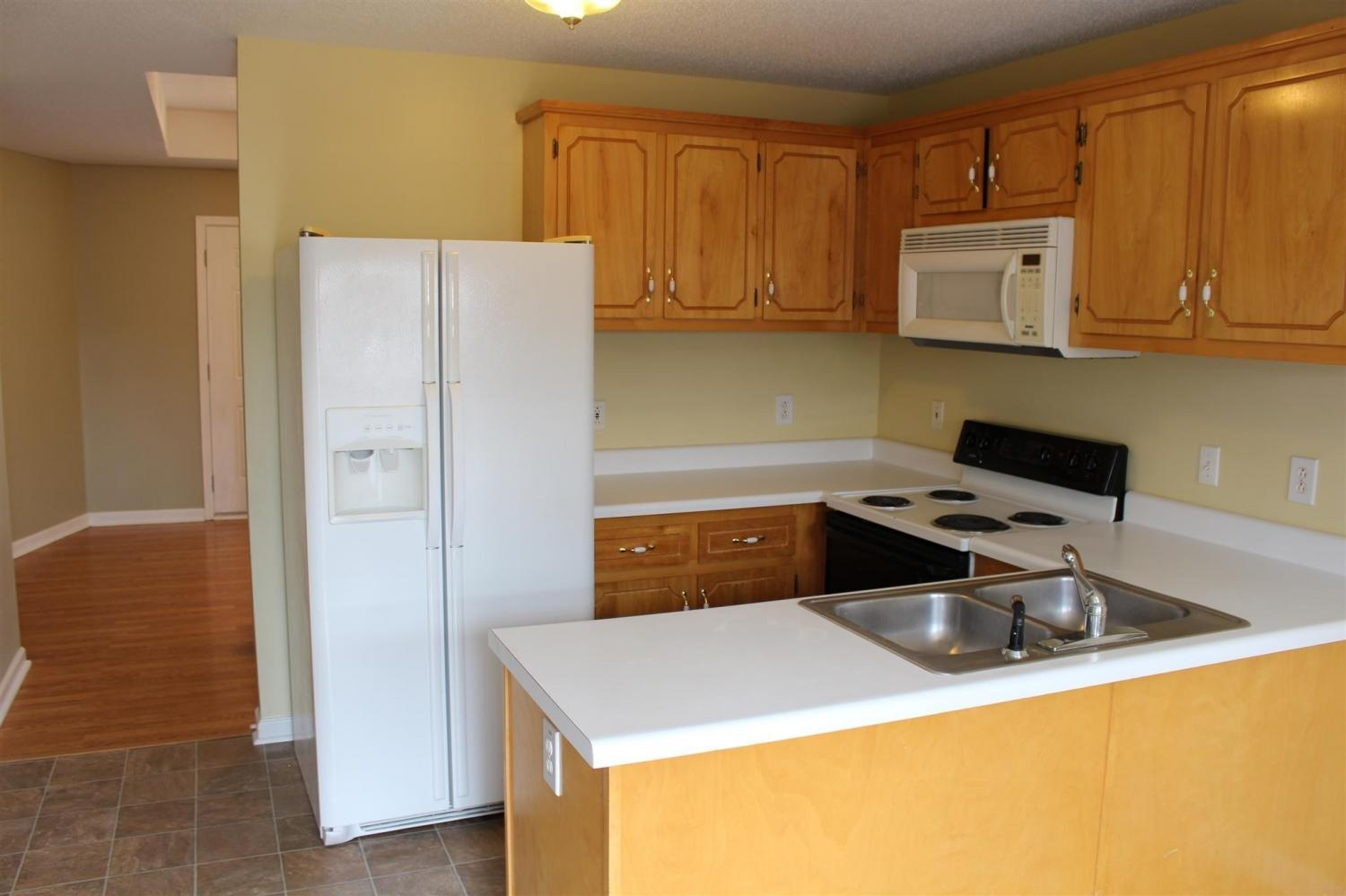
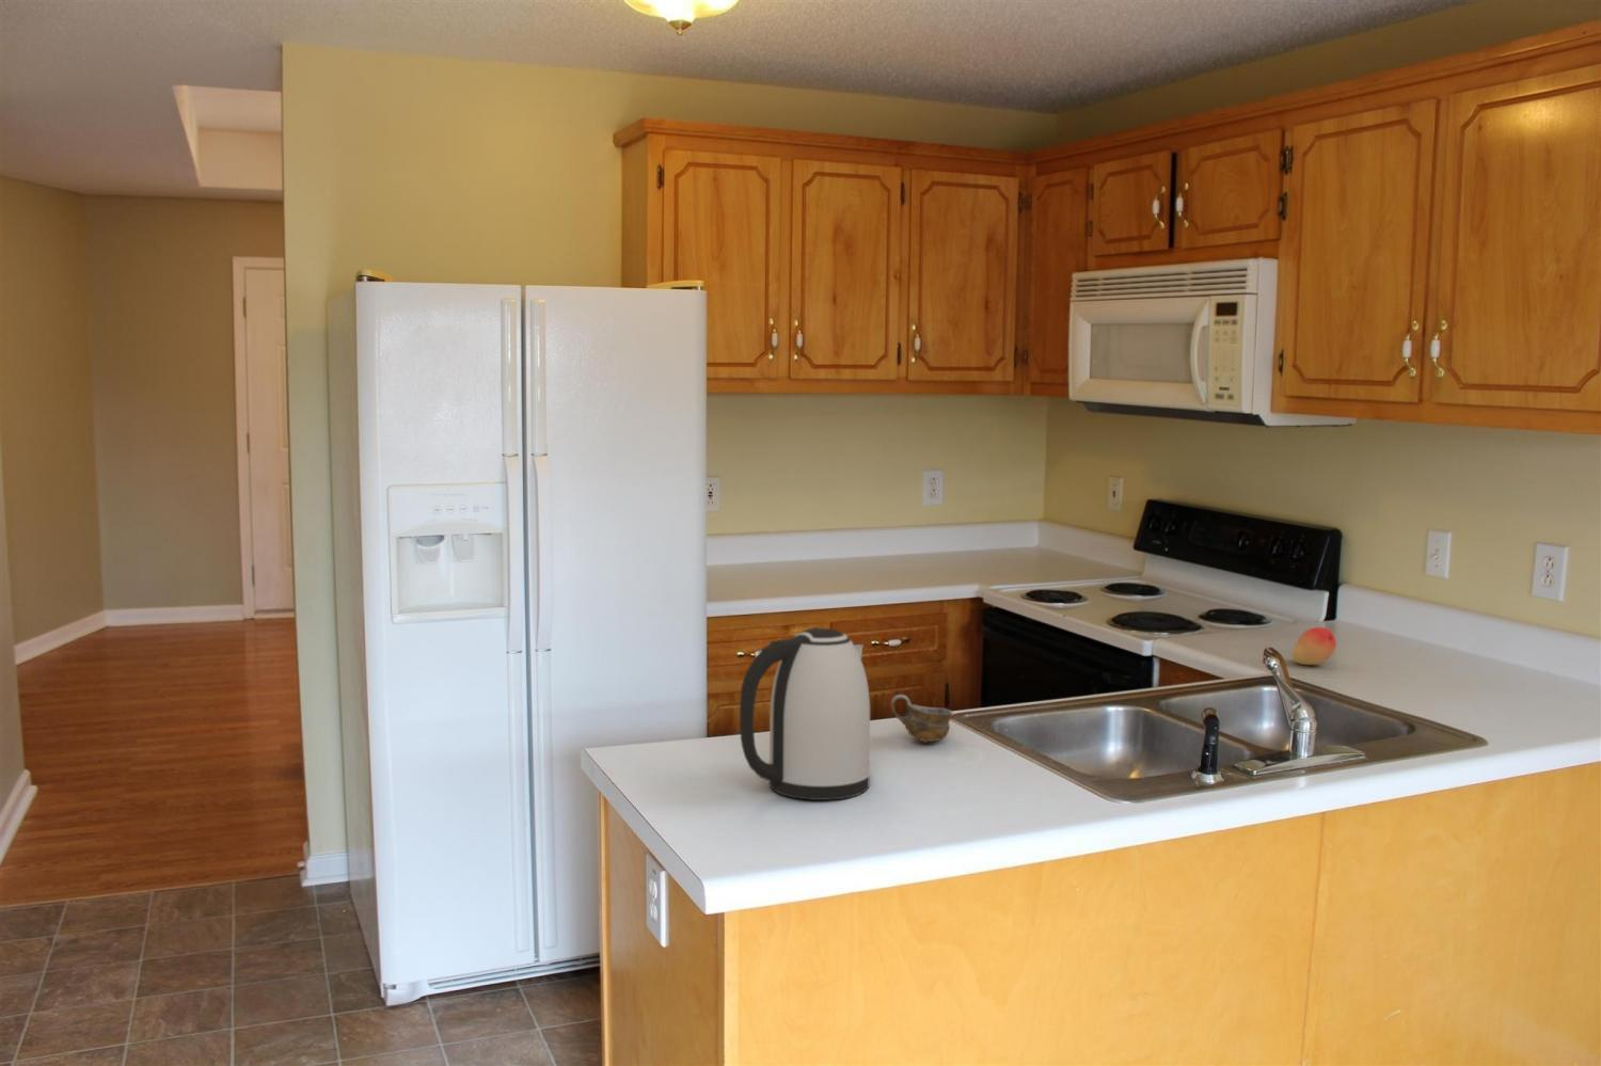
+ kettle [739,626,871,802]
+ fruit [1292,626,1337,666]
+ cup [889,694,953,744]
